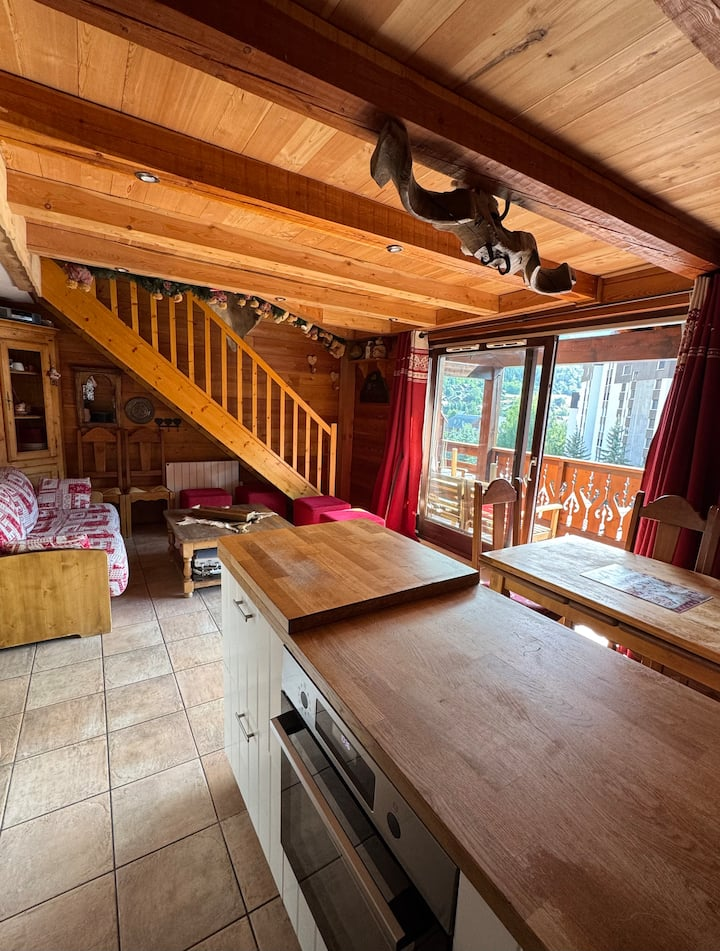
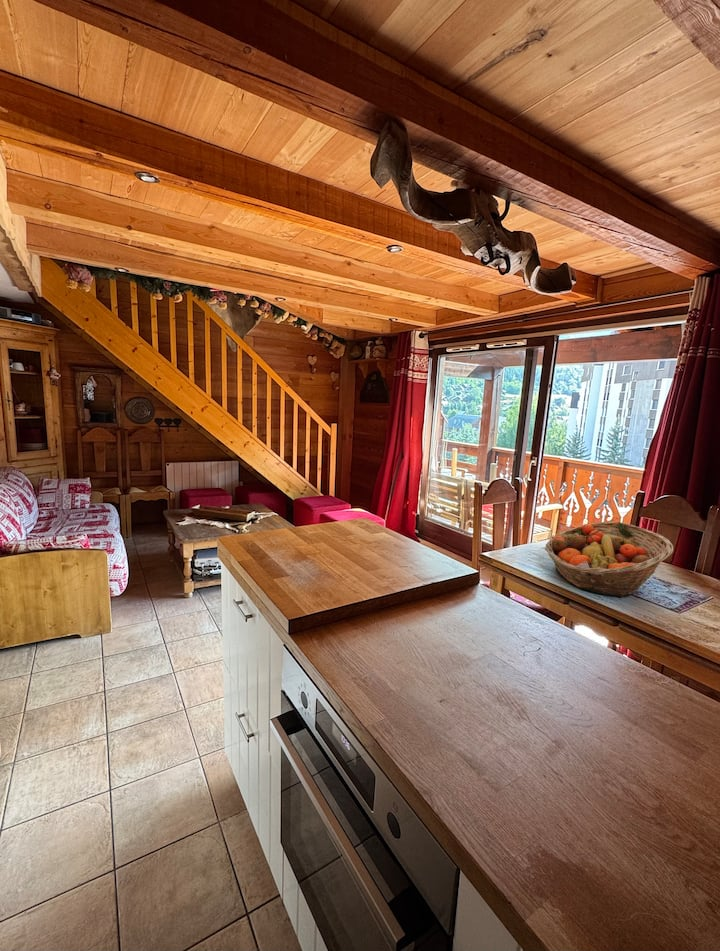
+ fruit basket [544,521,674,599]
